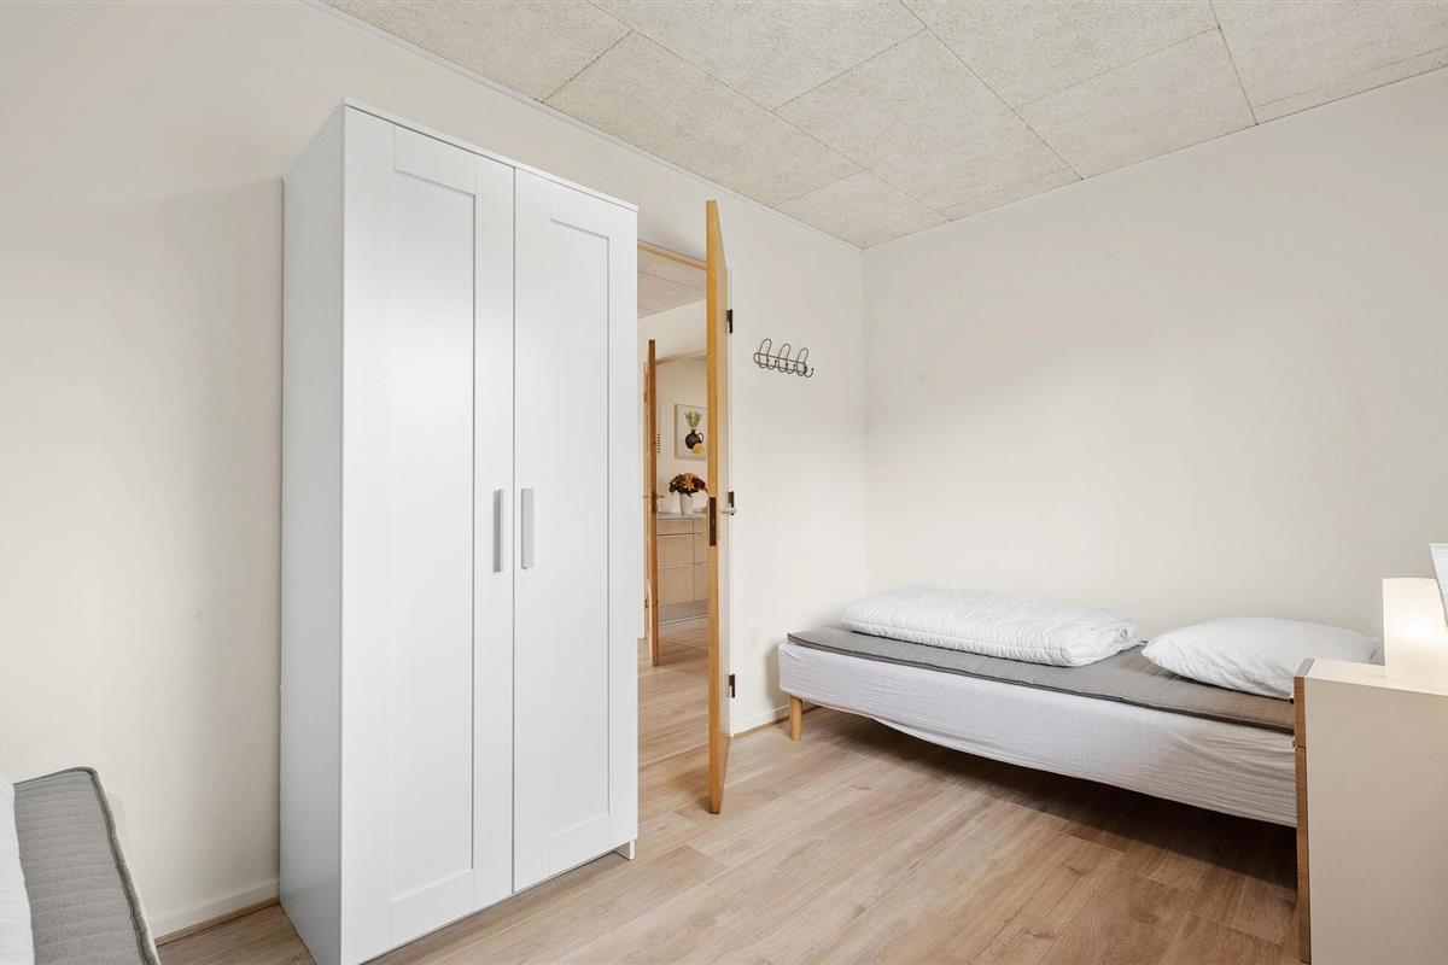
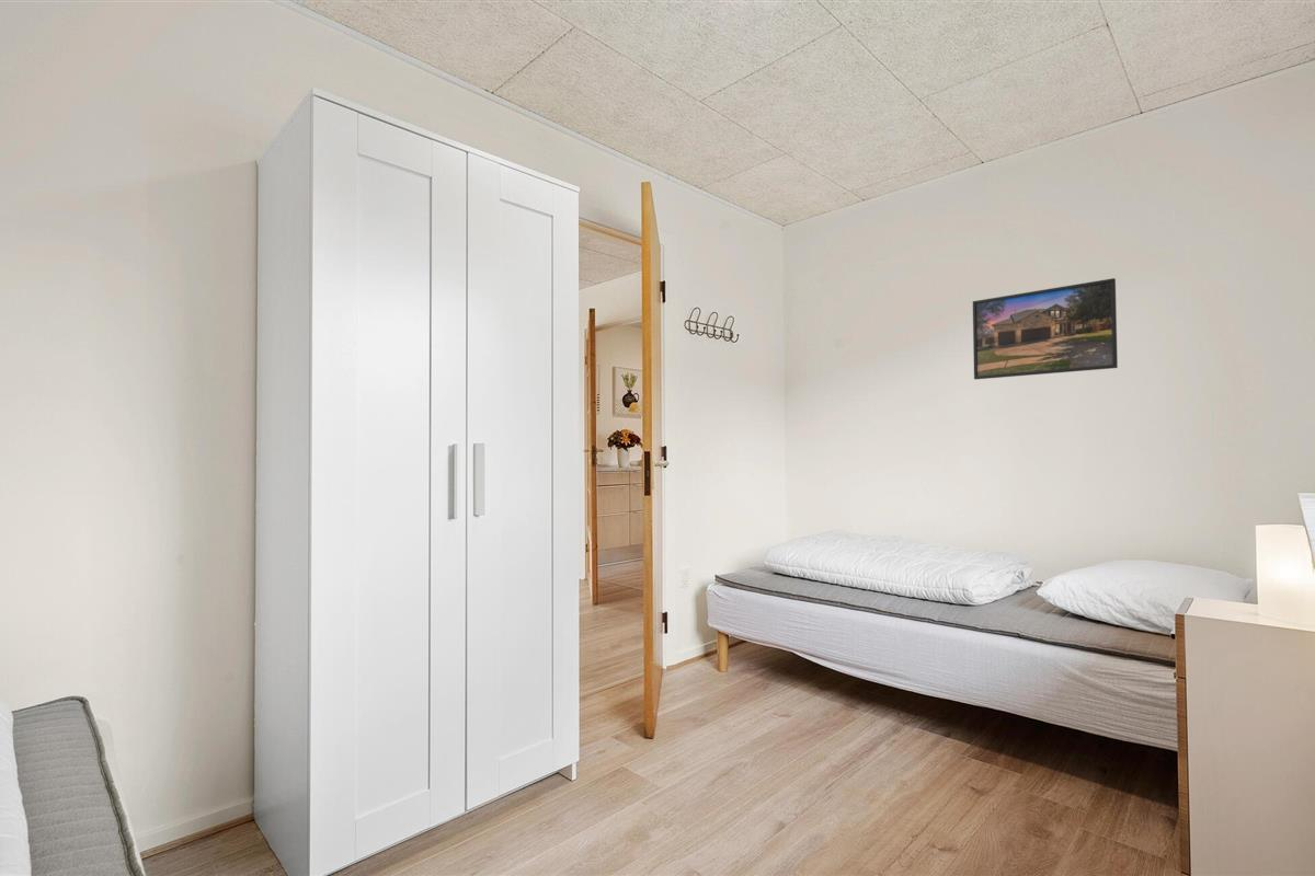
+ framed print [972,277,1119,381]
